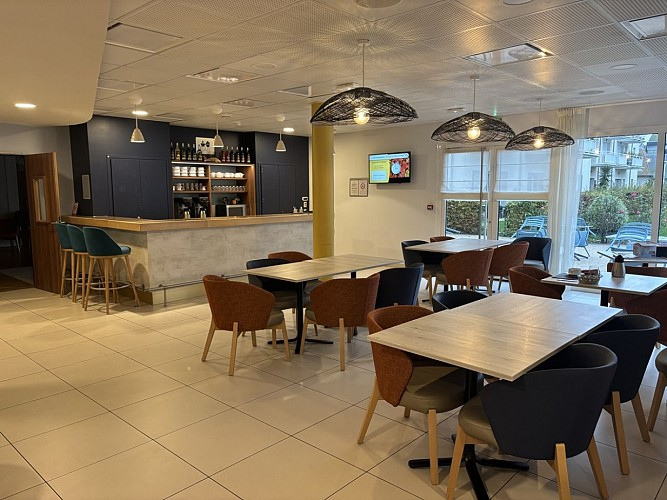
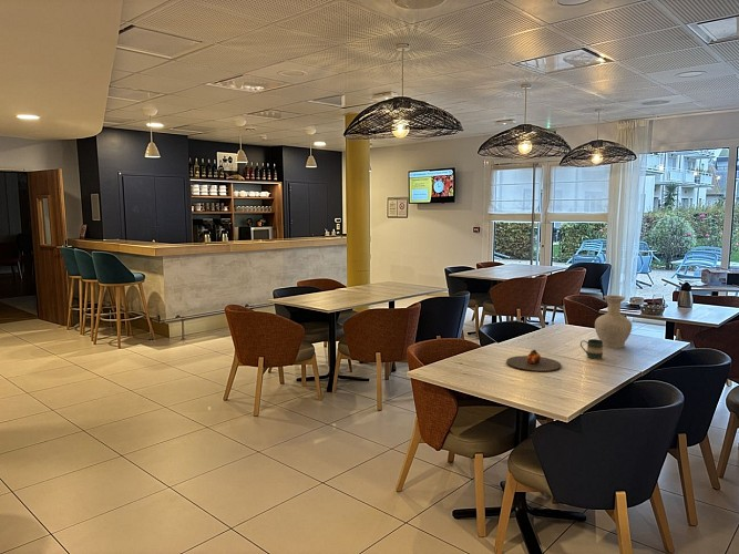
+ plate [505,349,563,372]
+ vase [594,295,633,349]
+ mug [579,338,604,360]
